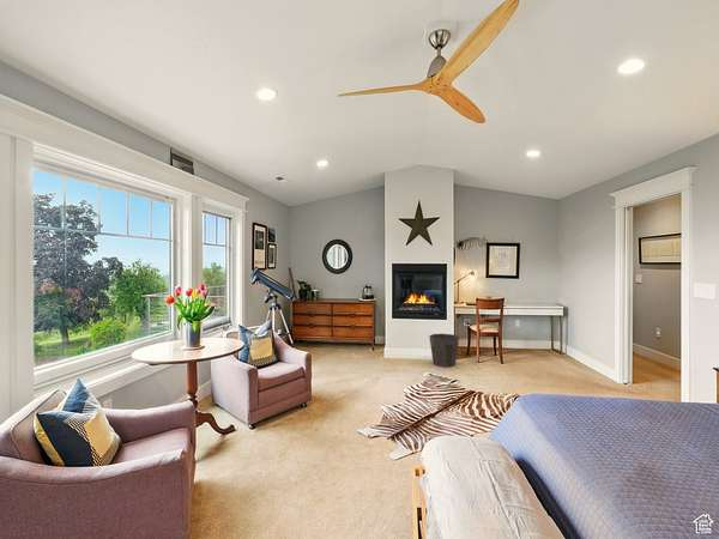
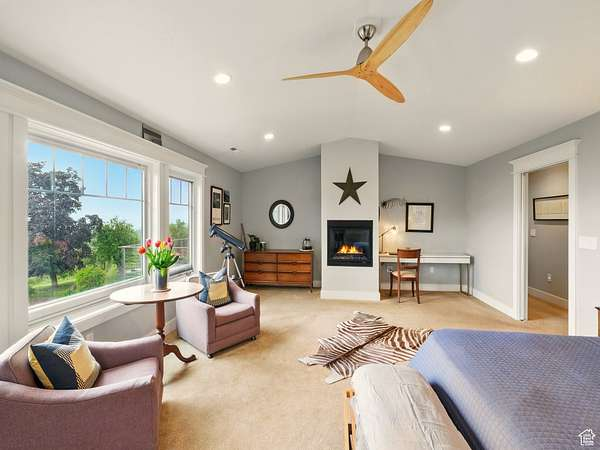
- waste bin [428,333,460,368]
